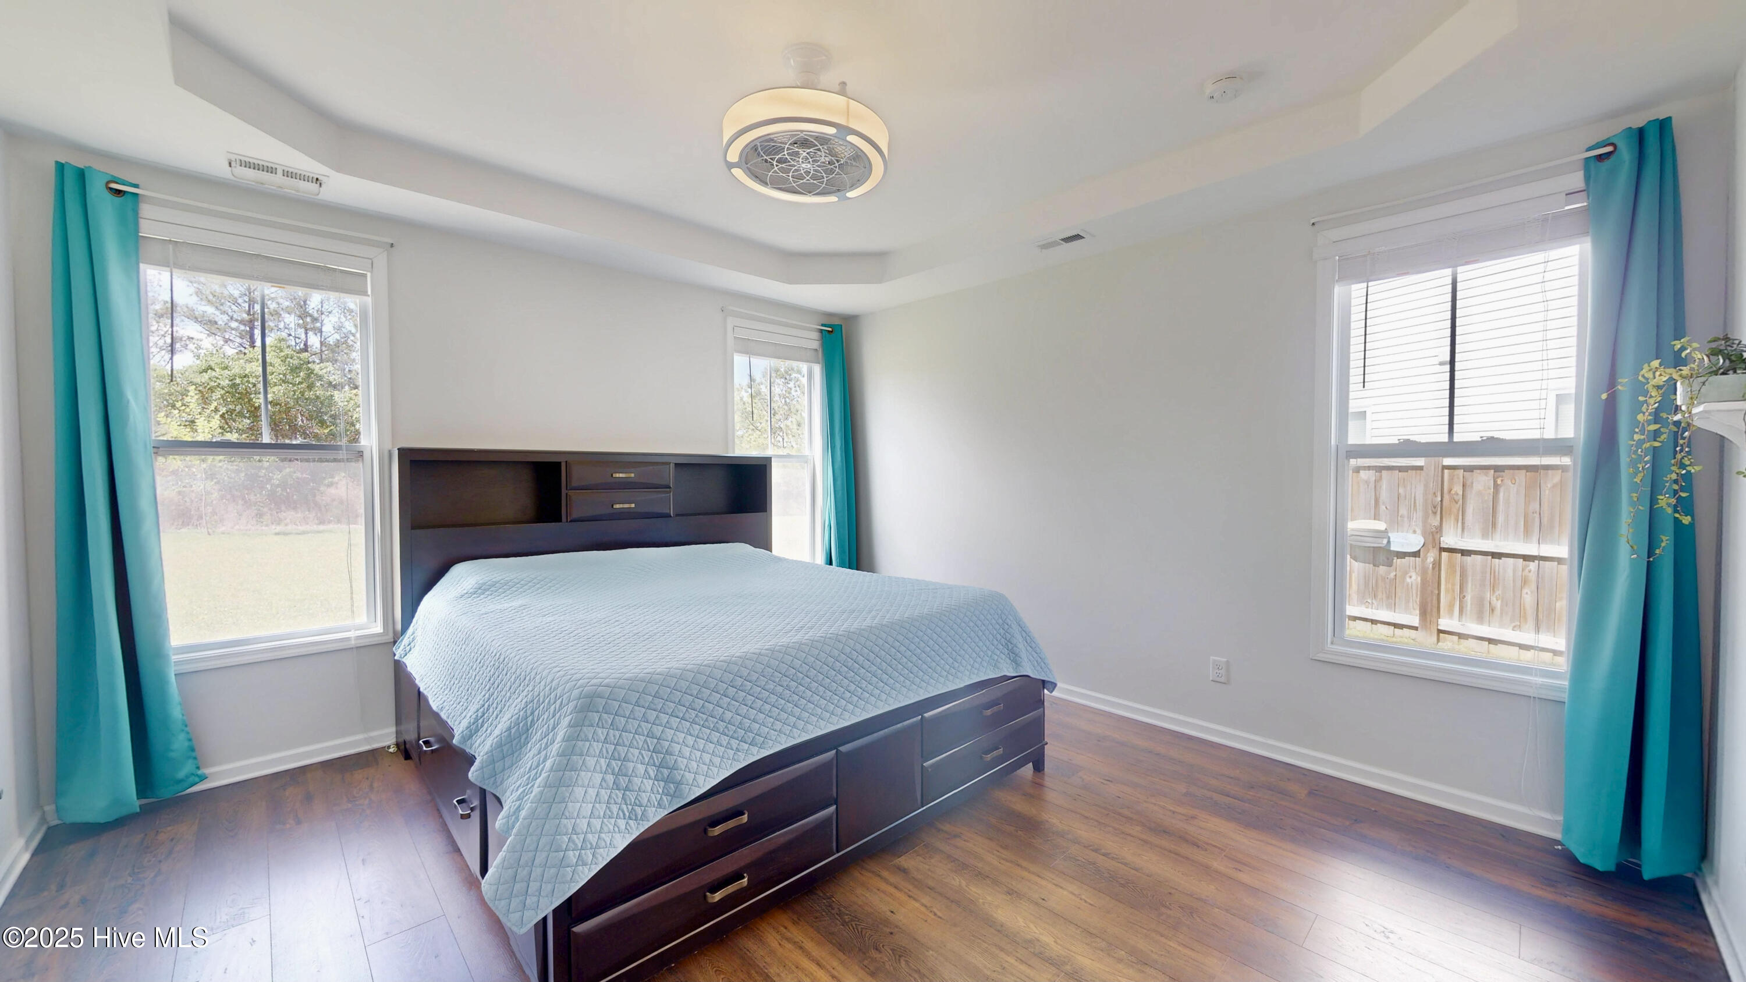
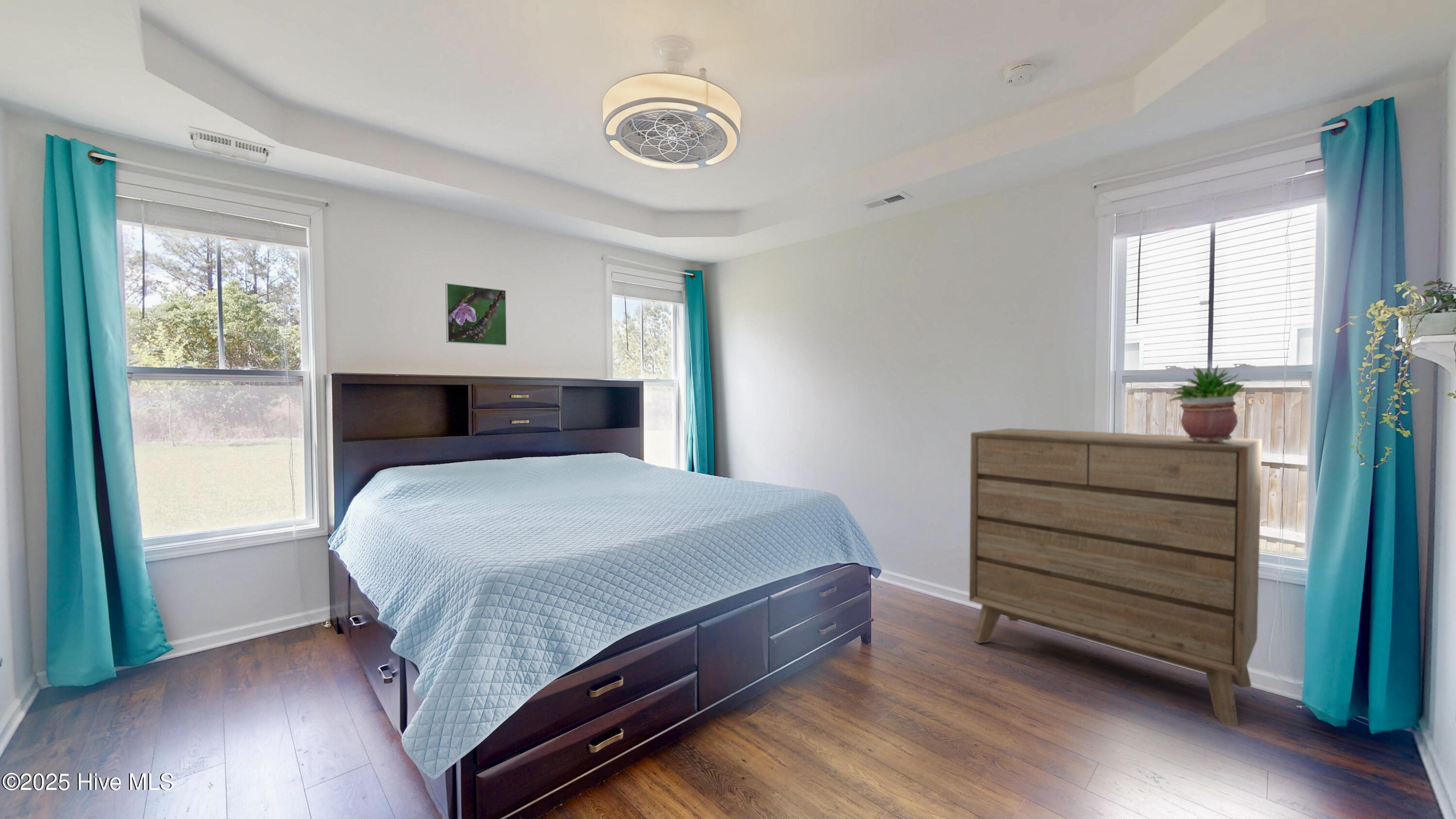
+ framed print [445,283,507,346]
+ dresser [969,428,1262,726]
+ potted plant [1167,364,1252,443]
